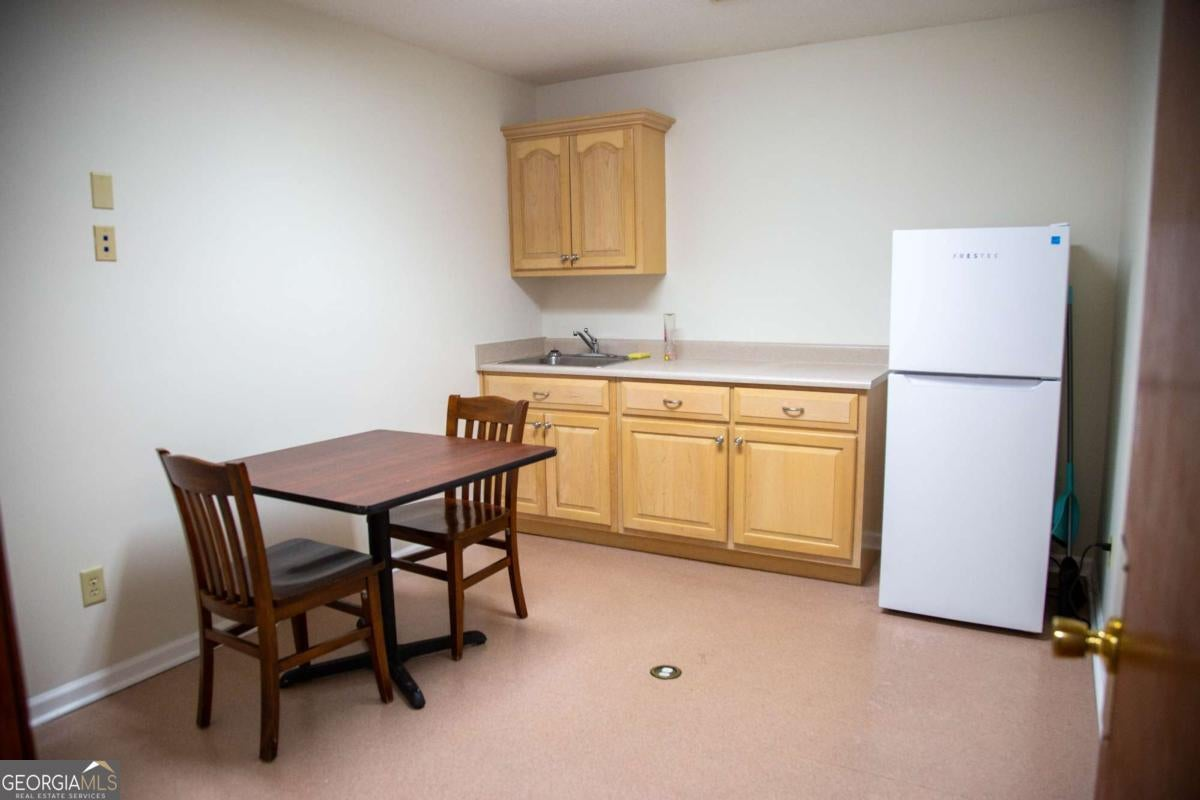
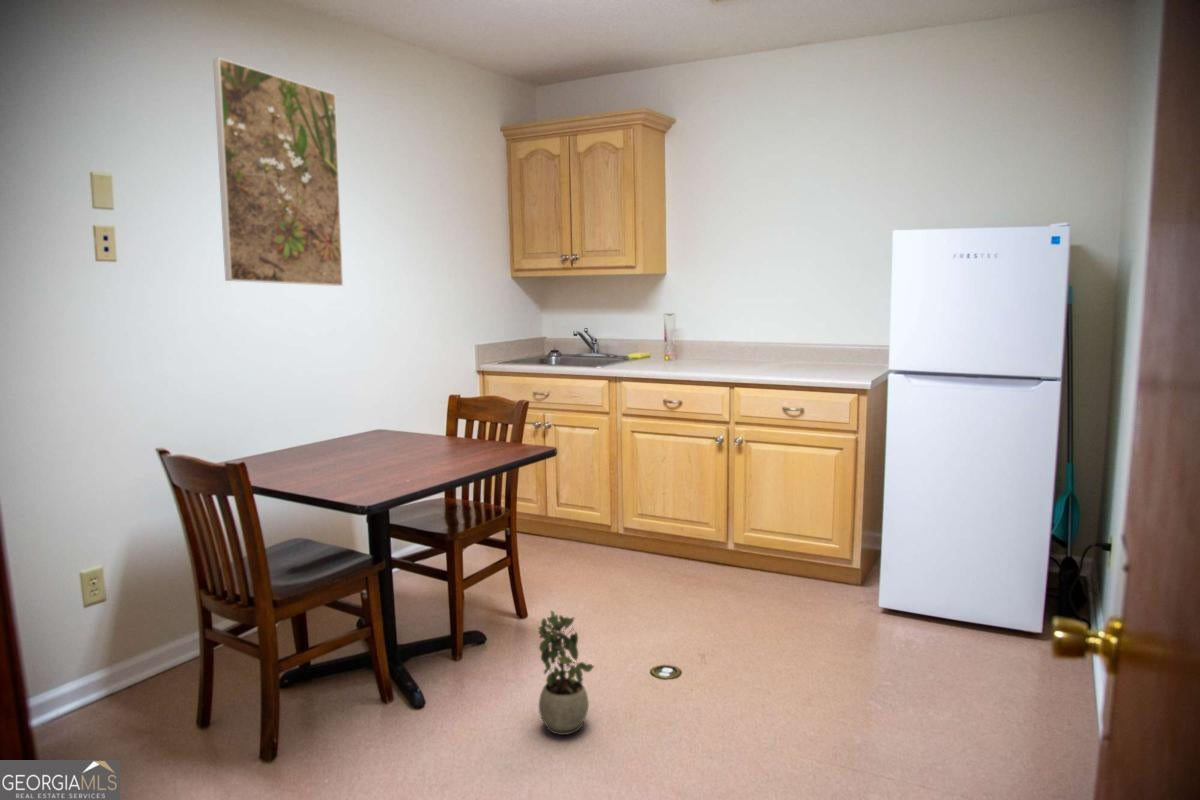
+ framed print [212,56,344,287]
+ potted plant [537,610,596,736]
